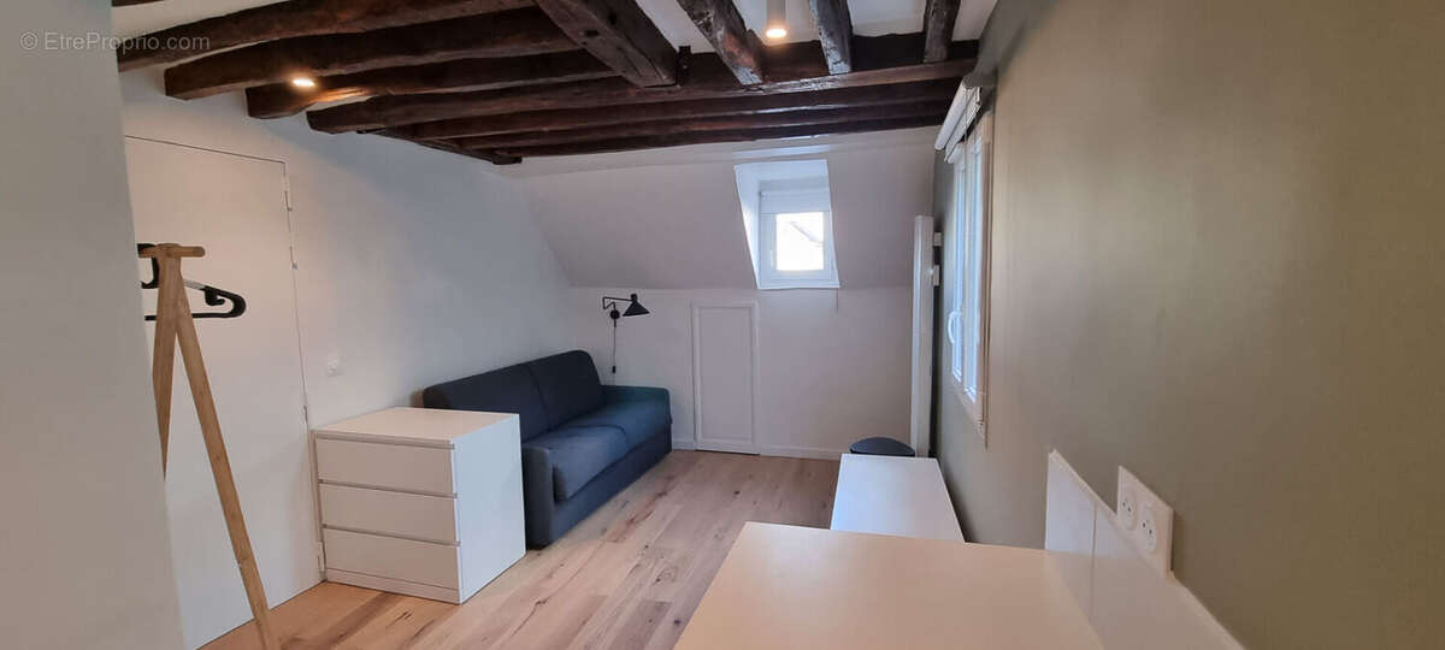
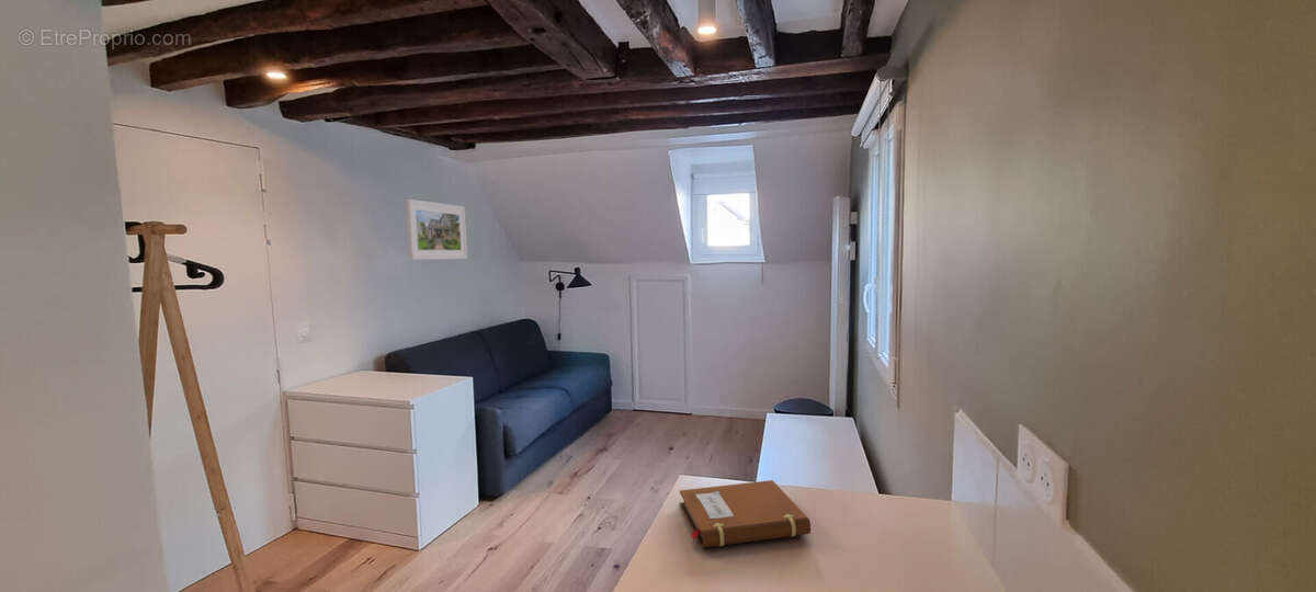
+ notebook [679,479,812,549]
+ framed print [405,198,468,261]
